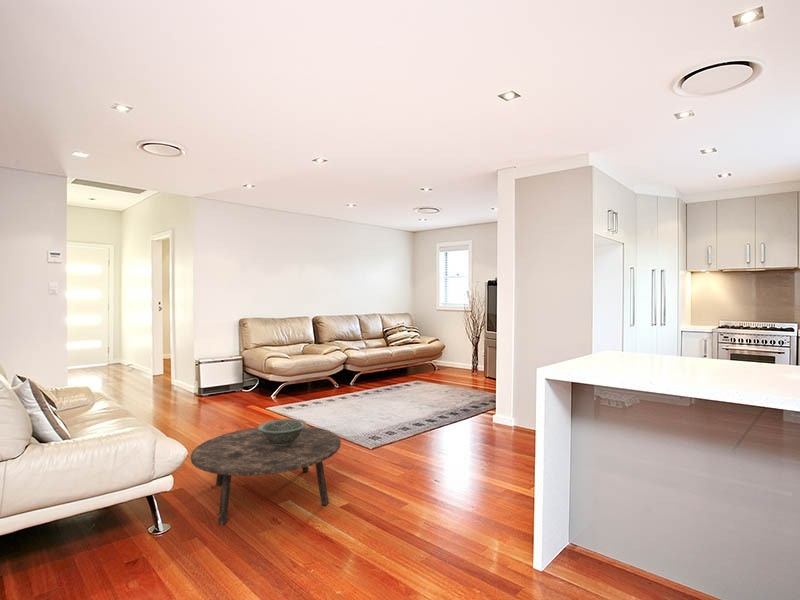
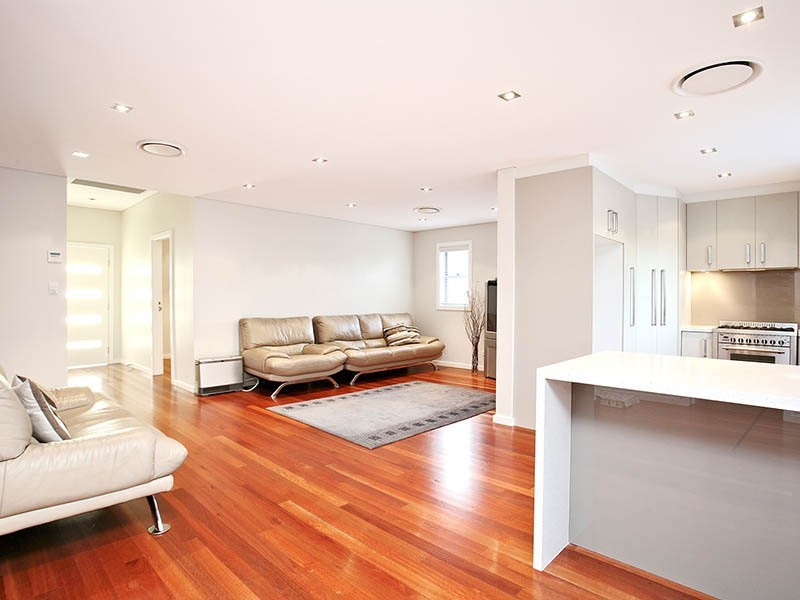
- decorative bowl [257,418,307,446]
- coffee table [190,425,342,526]
